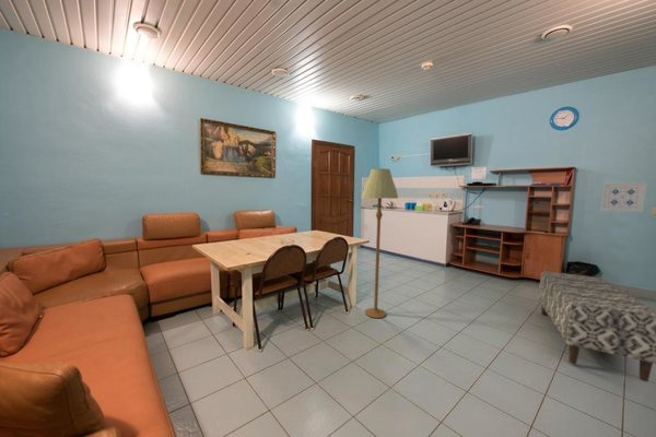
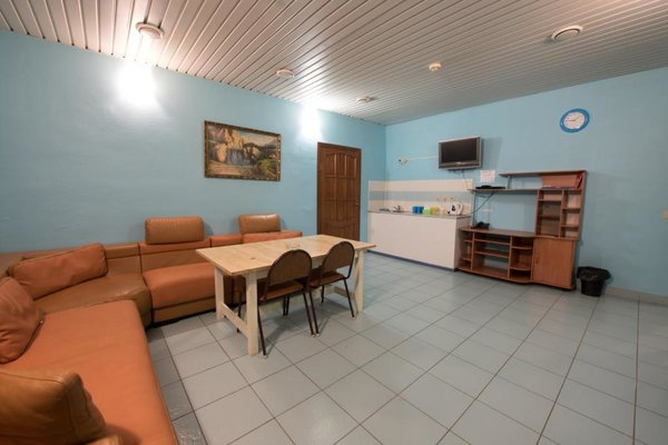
- floor lamp [361,168,399,319]
- wall art [599,181,647,213]
- bench [537,270,656,382]
